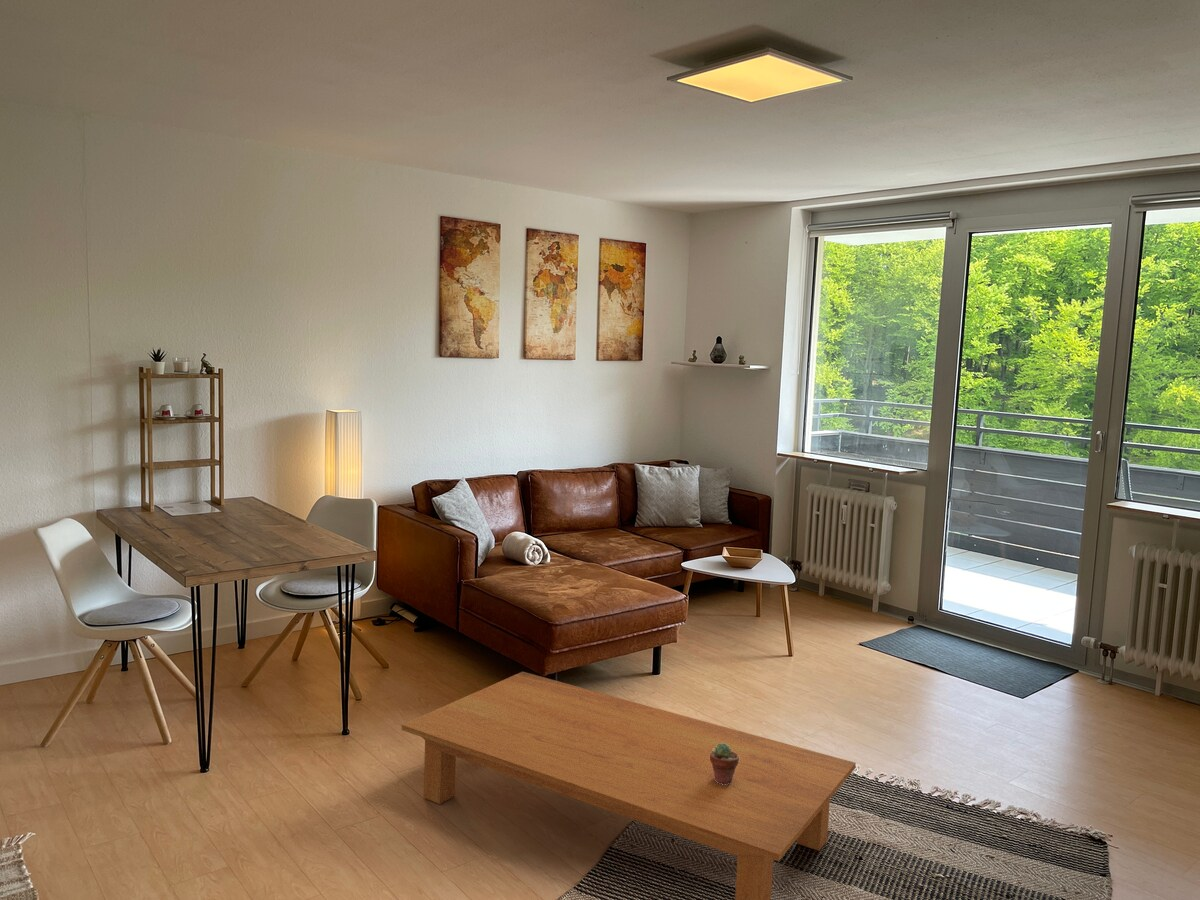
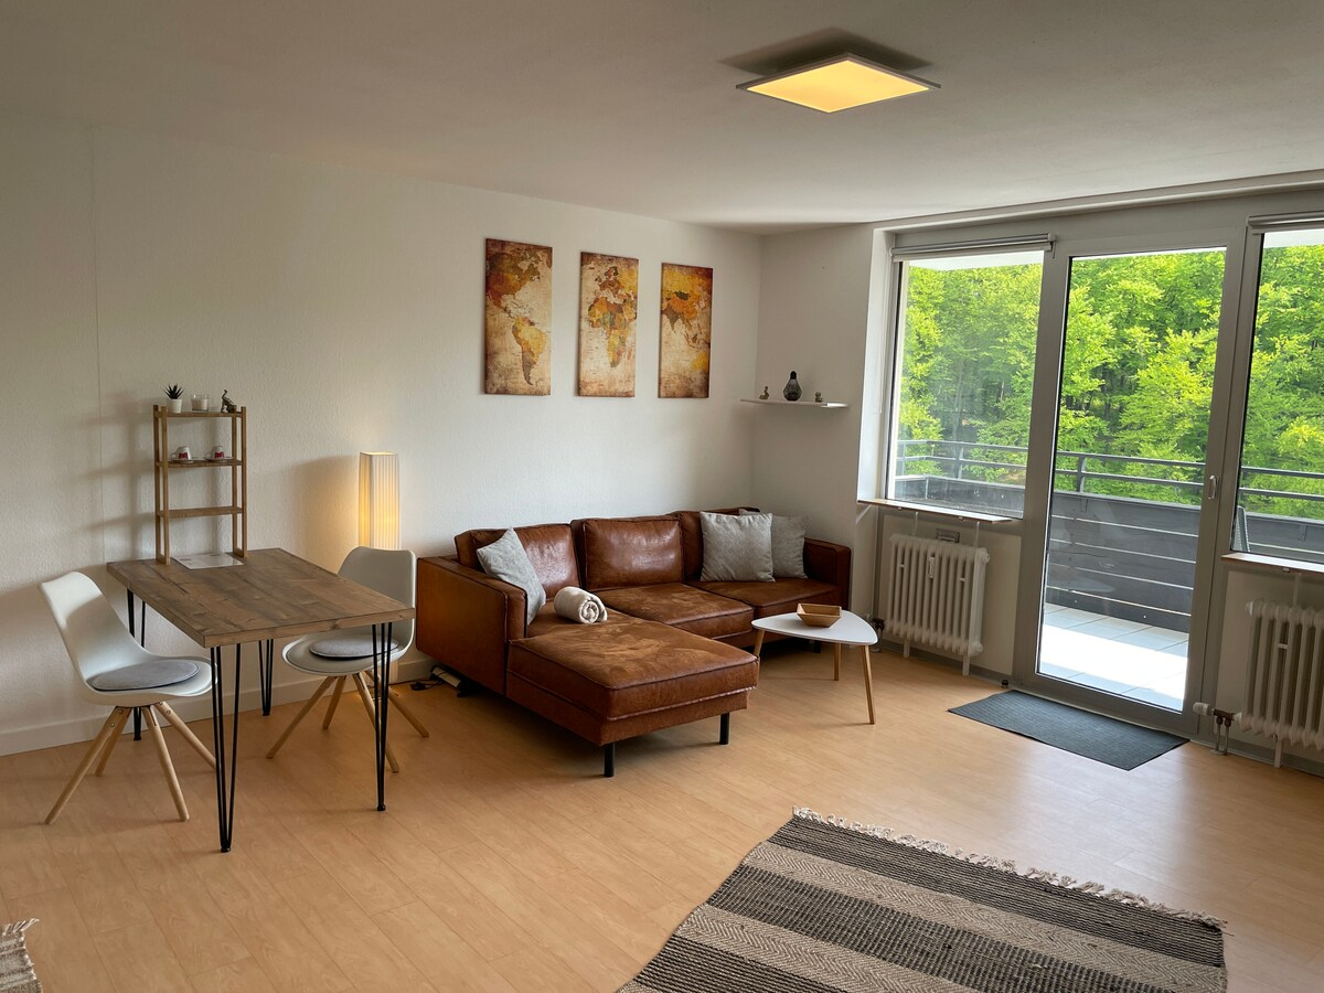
- coffee table [401,671,857,900]
- potted succulent [710,743,739,785]
